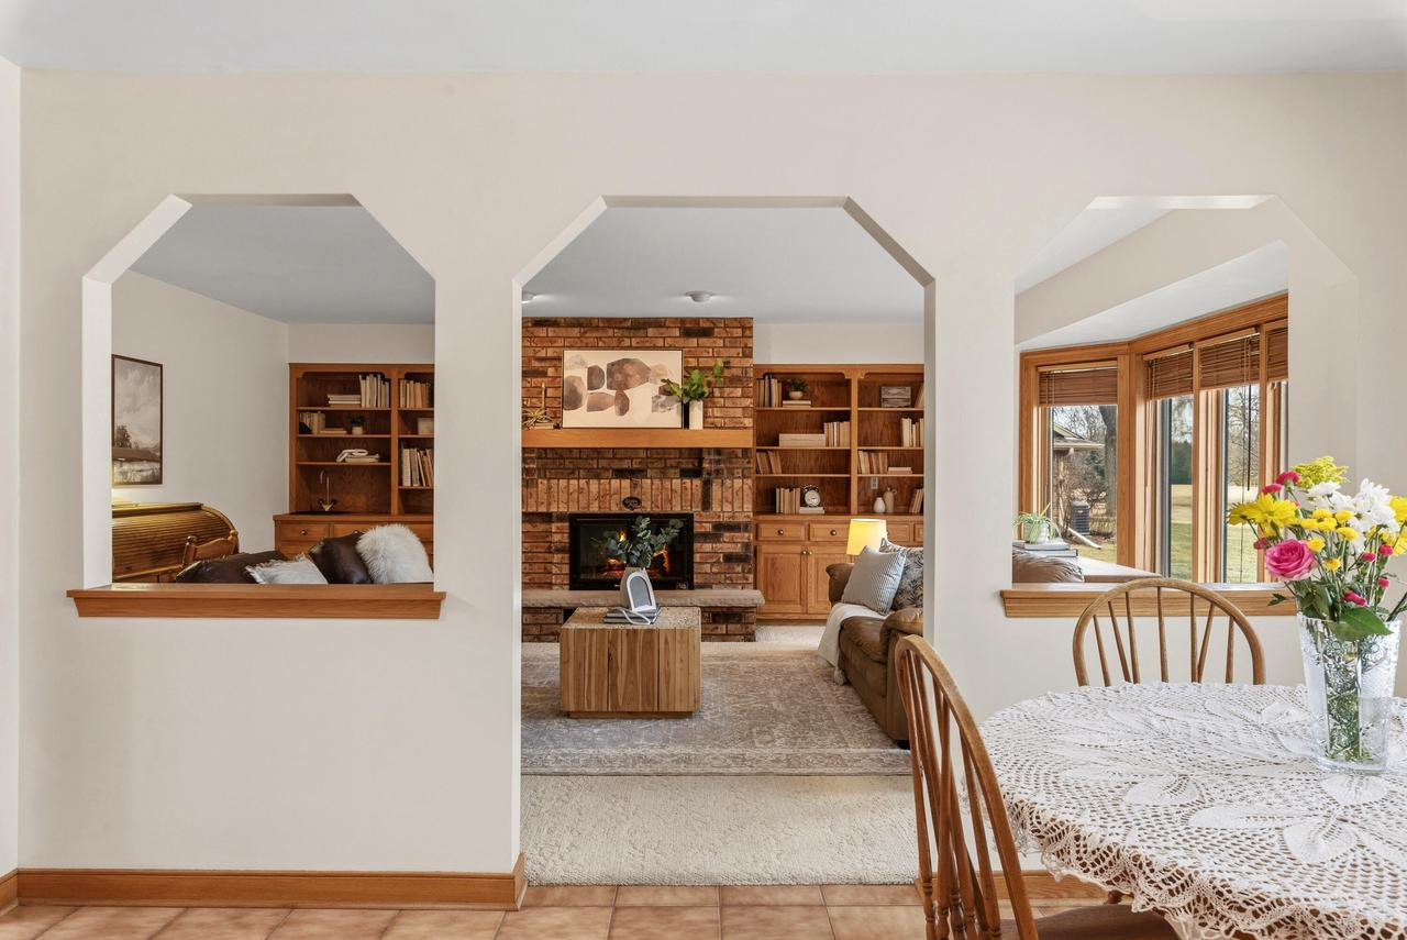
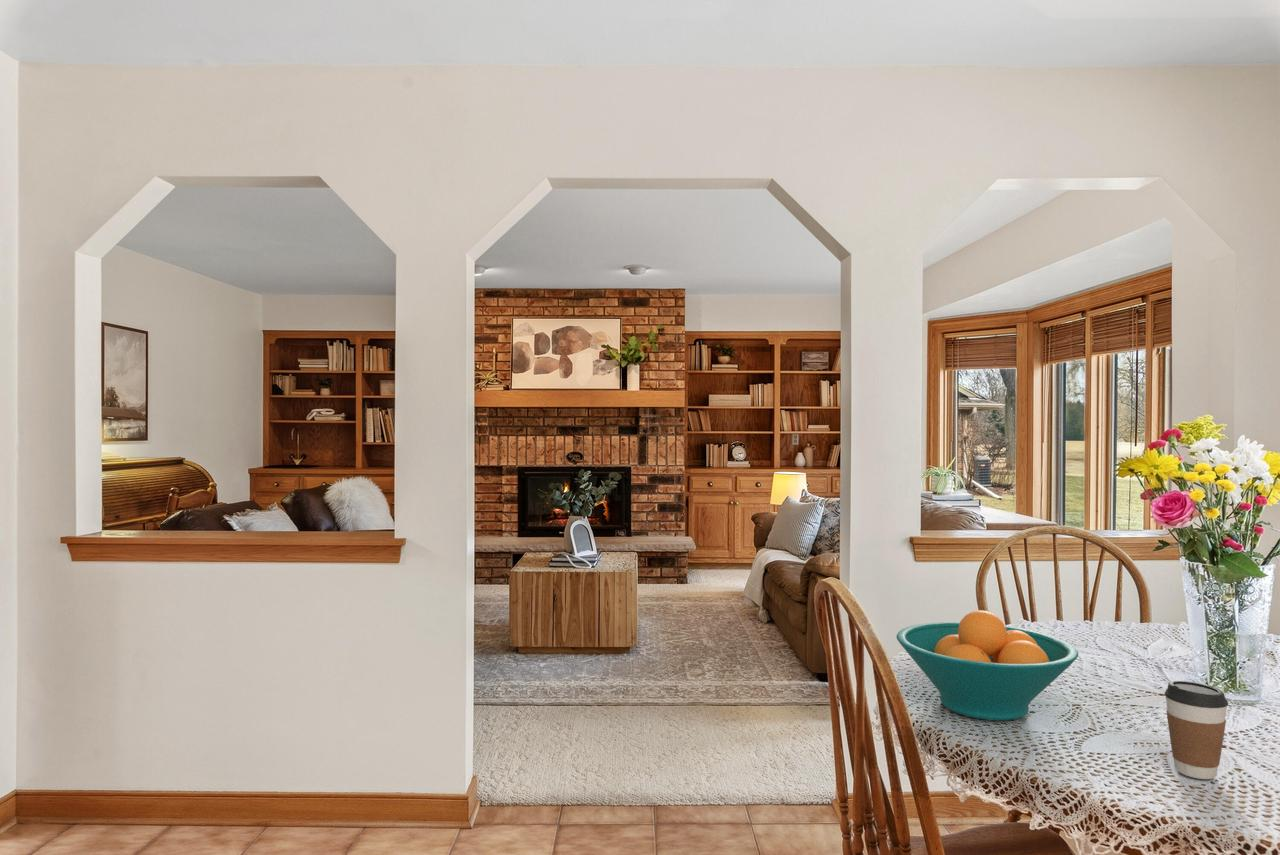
+ coffee cup [1164,680,1229,780]
+ fruit bowl [895,609,1079,721]
